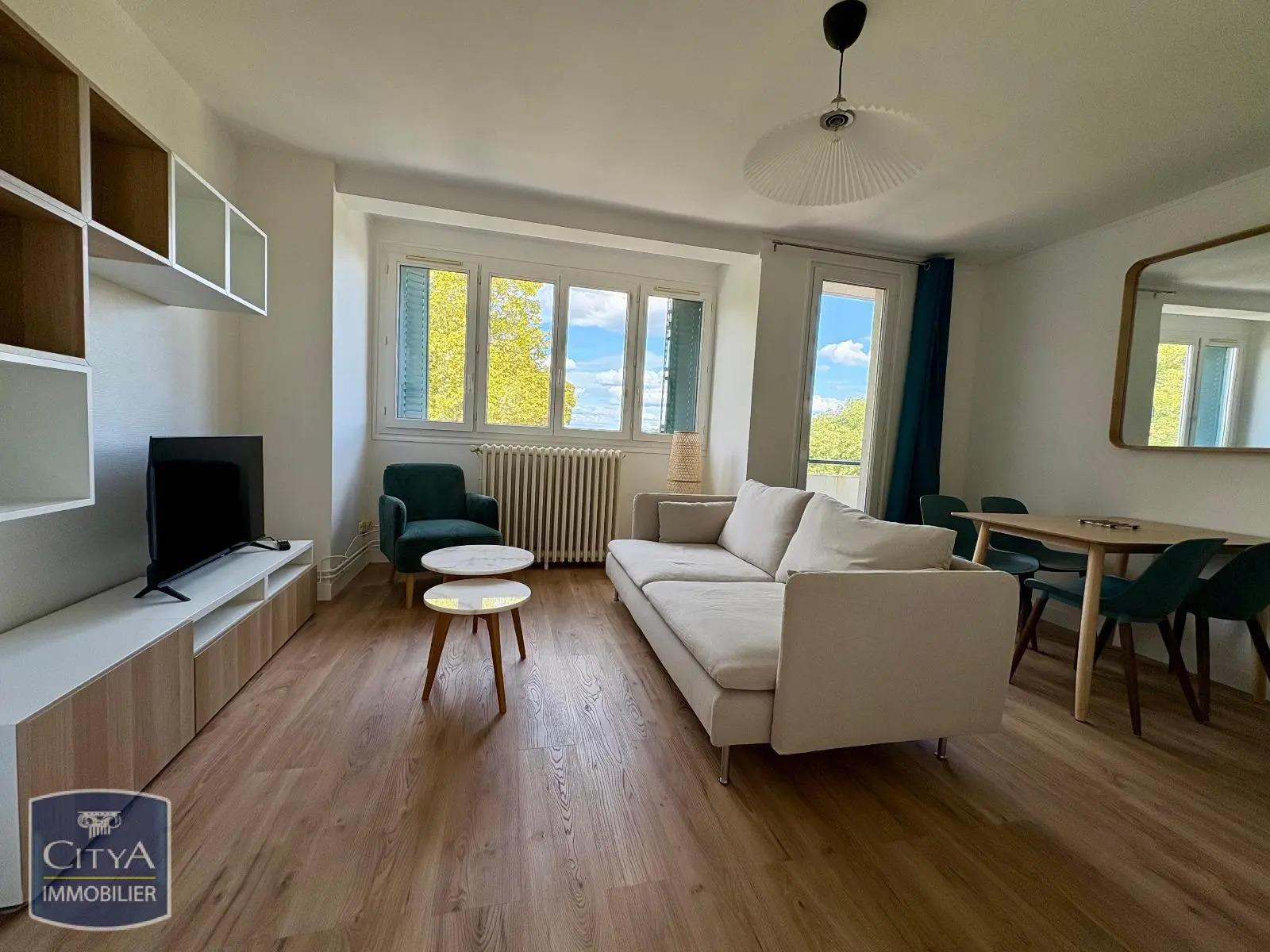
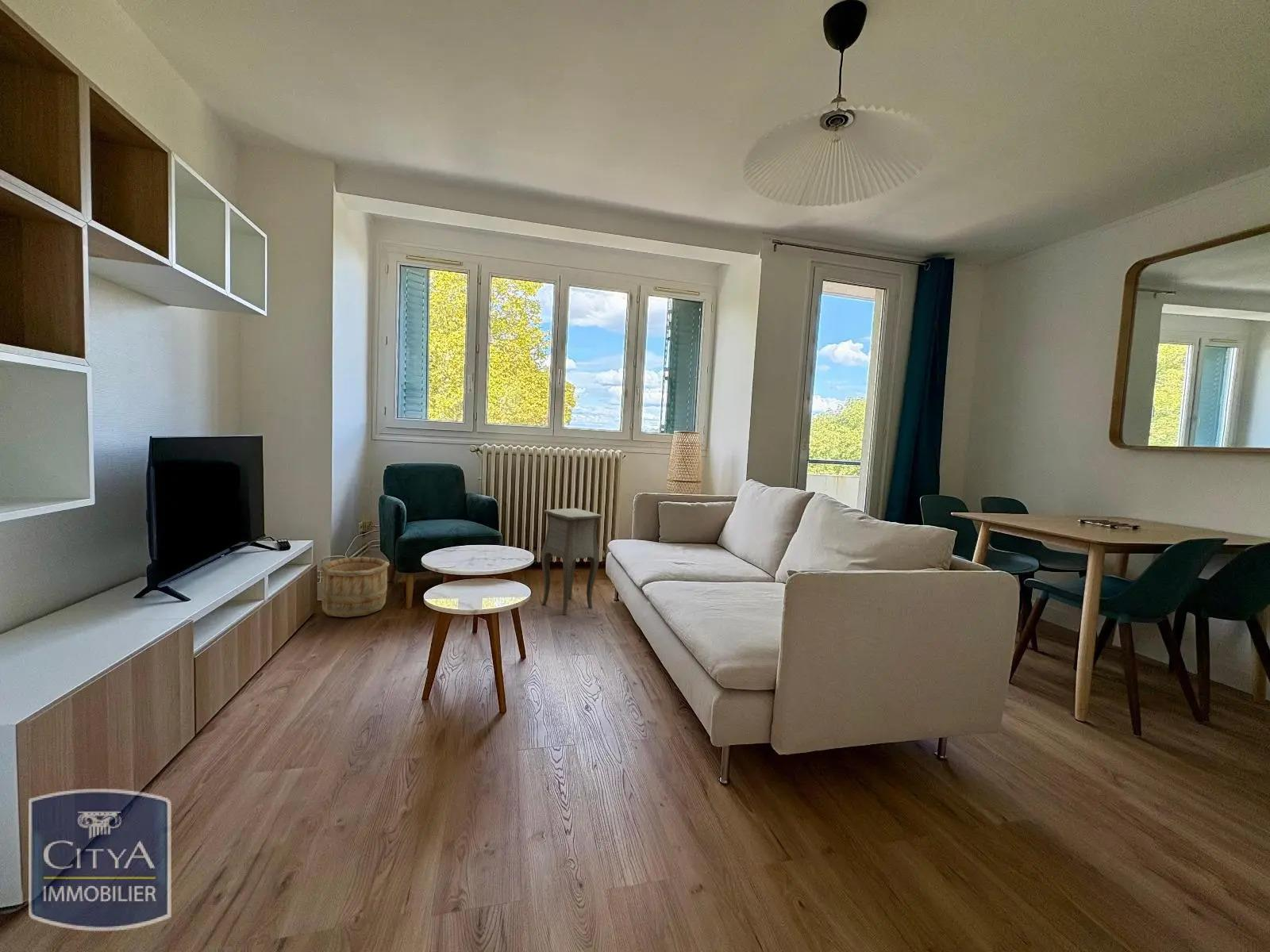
+ wooden bucket [320,556,391,618]
+ side table [530,508,602,615]
